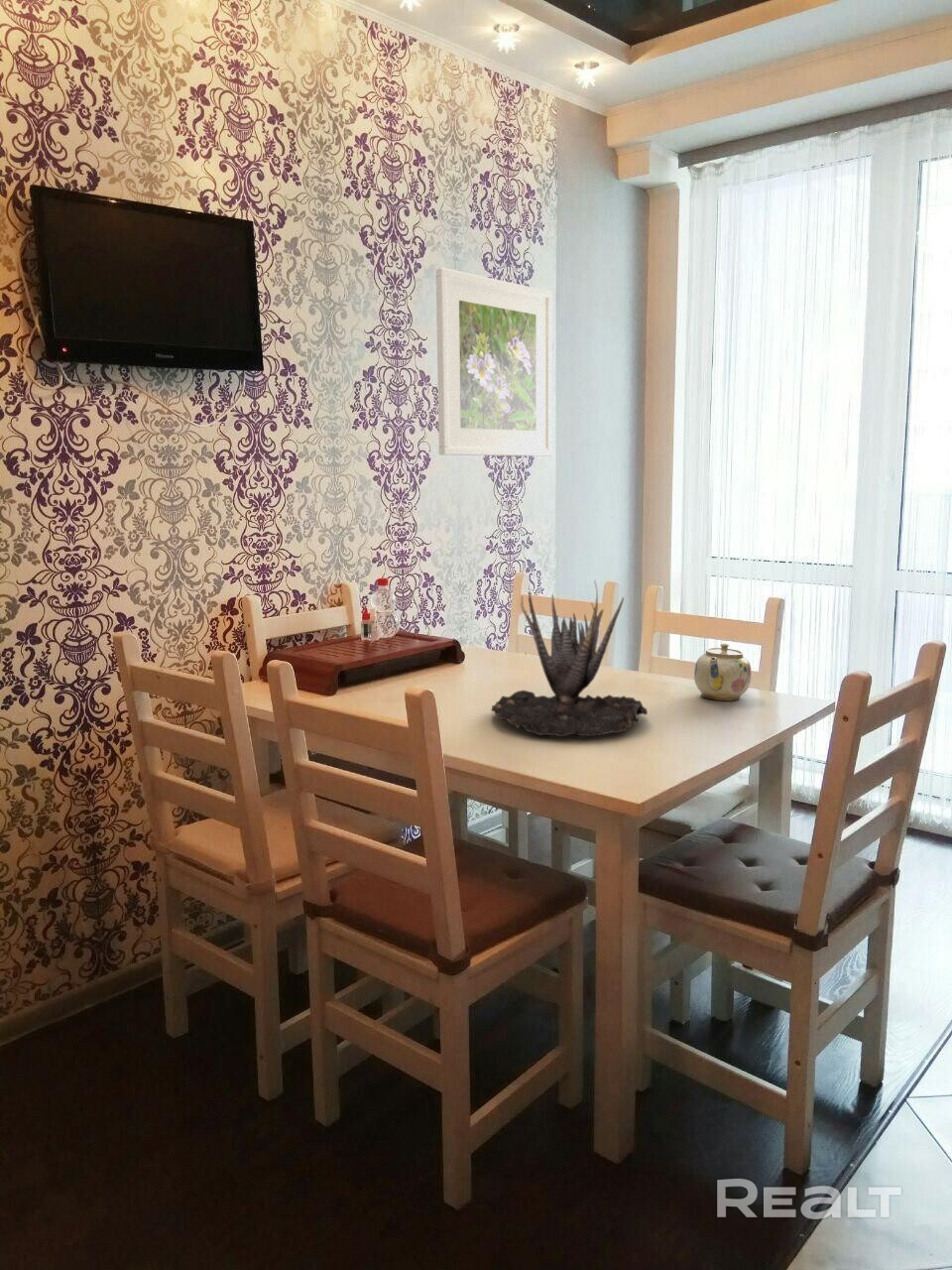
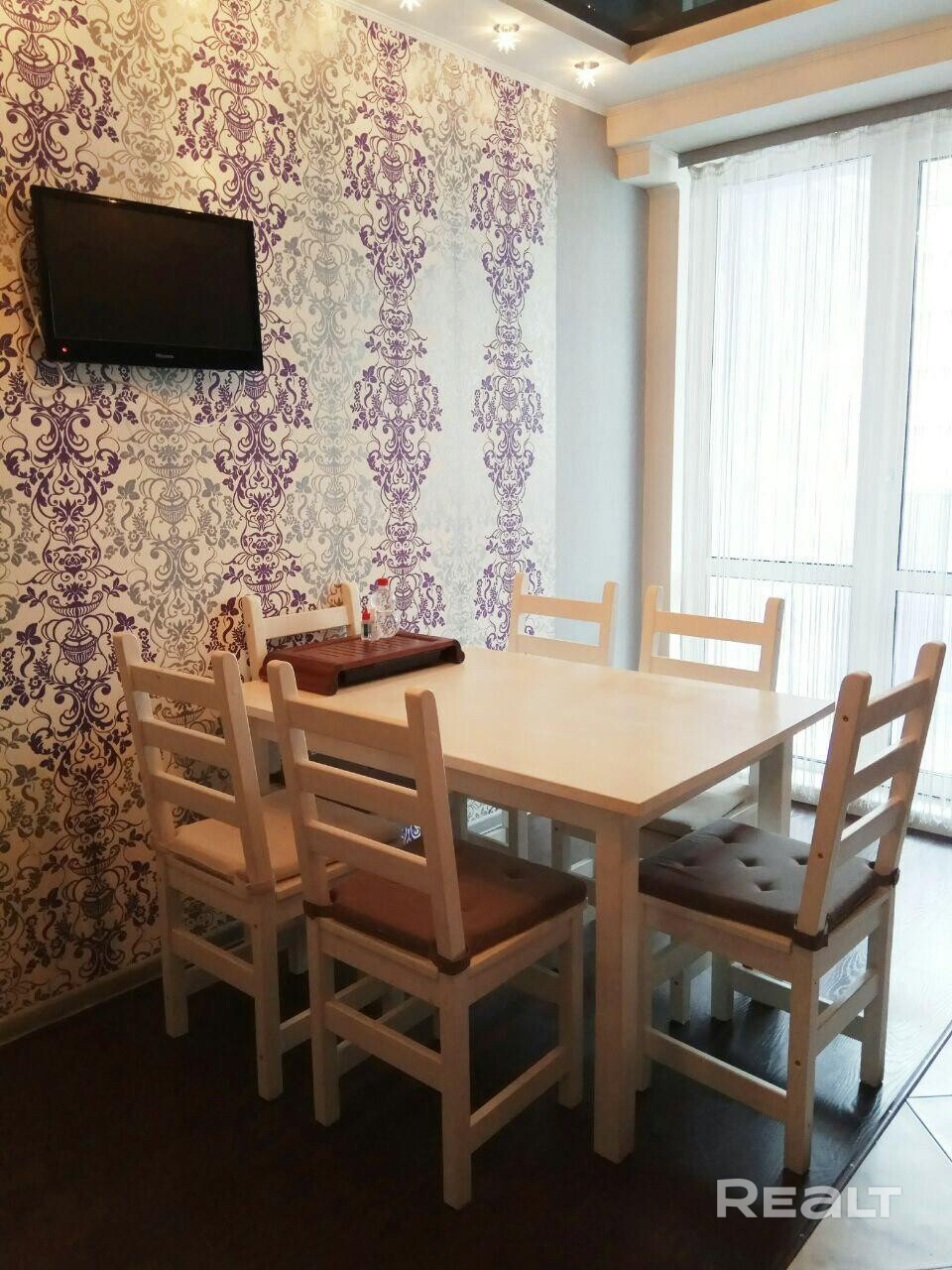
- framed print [435,267,553,457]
- plant [491,578,649,738]
- teapot [693,642,752,701]
